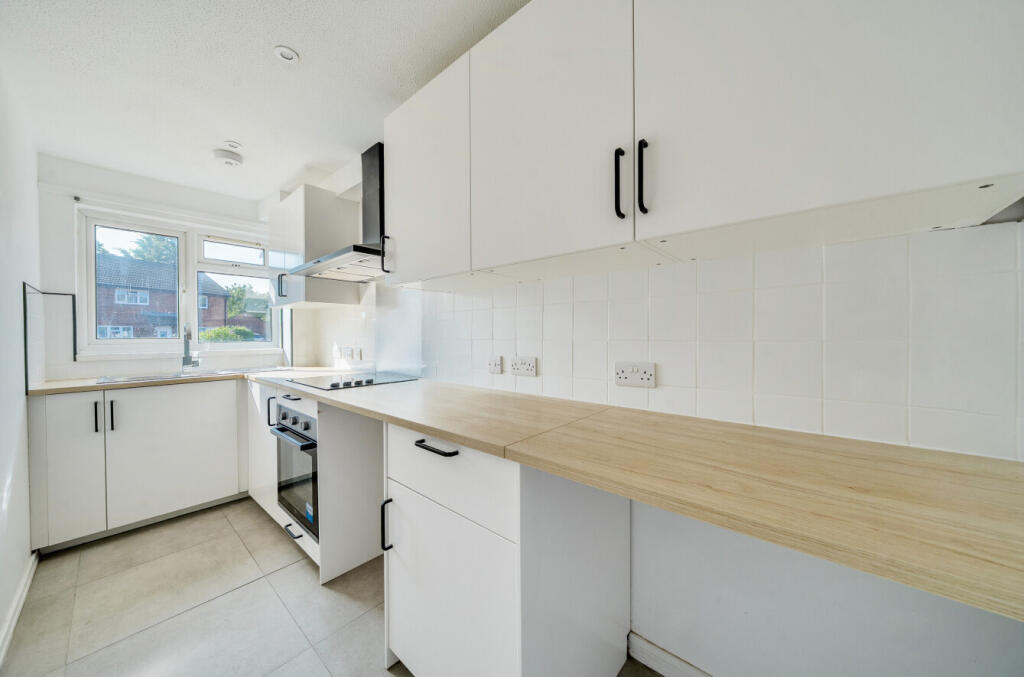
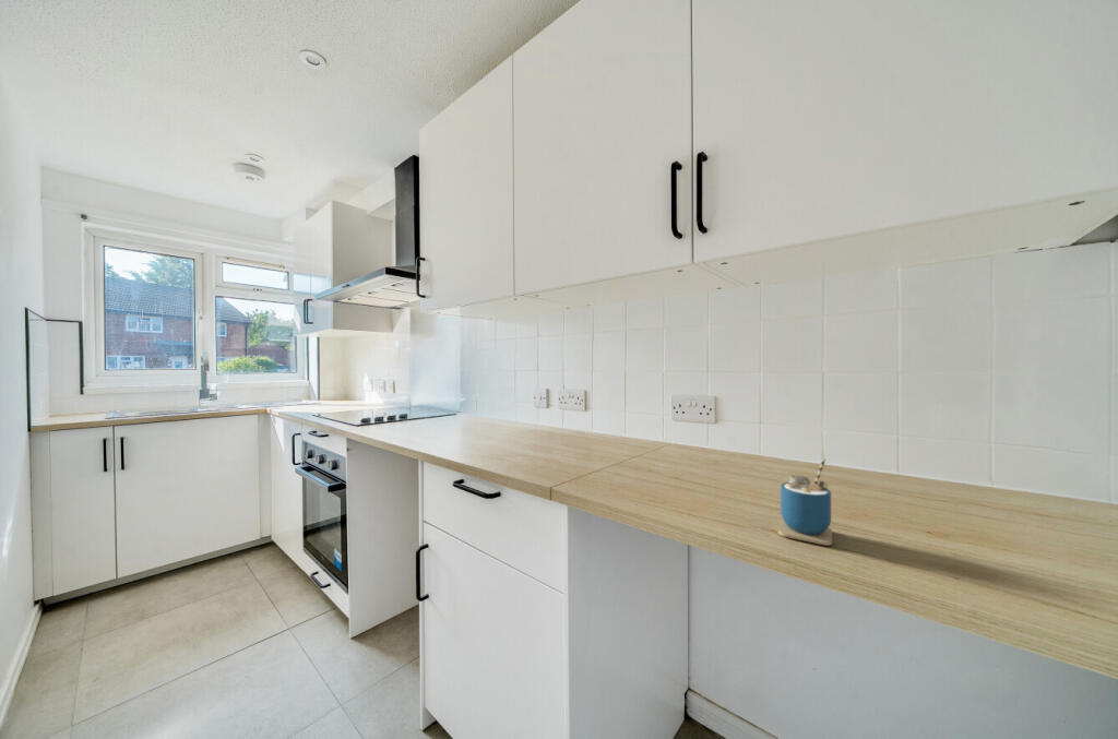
+ cup [777,457,833,546]
